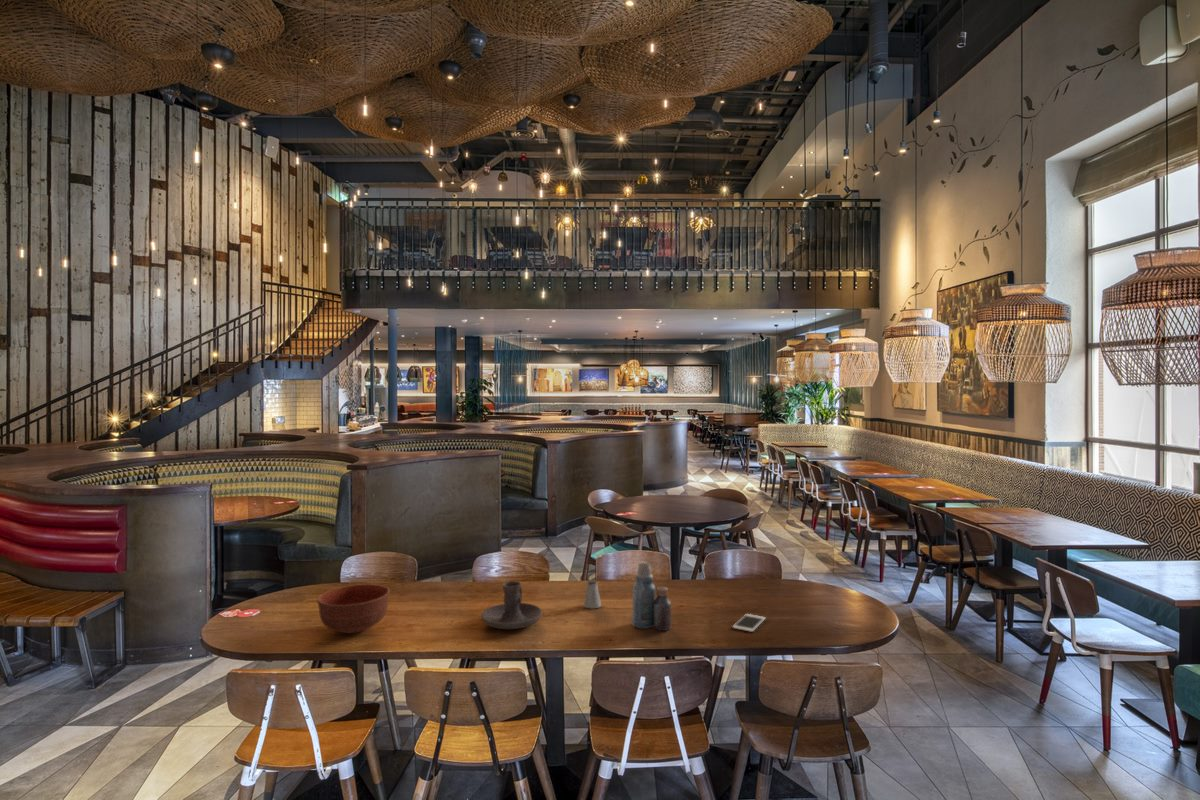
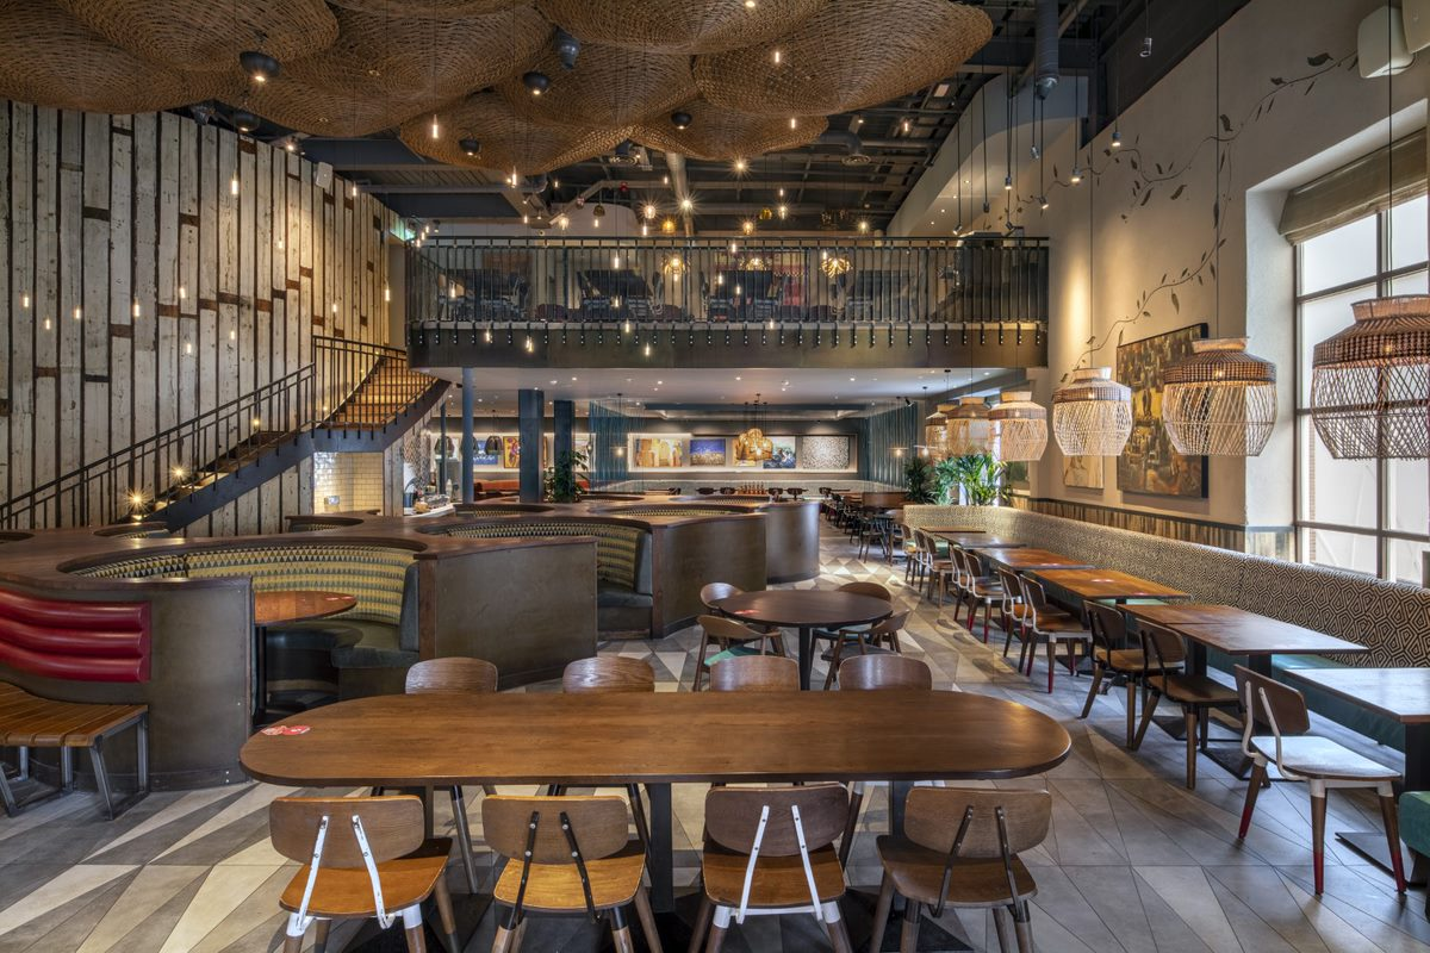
- cell phone [732,613,767,633]
- bottle [631,560,672,632]
- candle holder [480,580,543,630]
- saltshaker [583,579,602,609]
- bowl [316,583,391,635]
